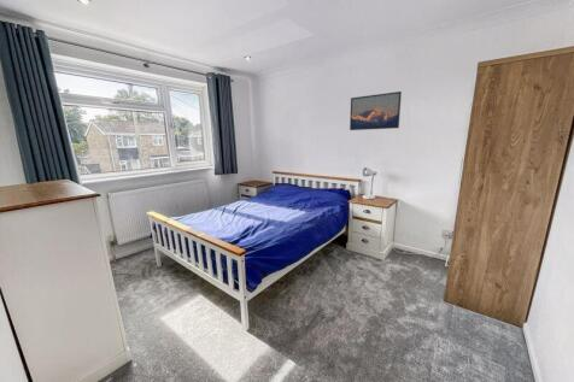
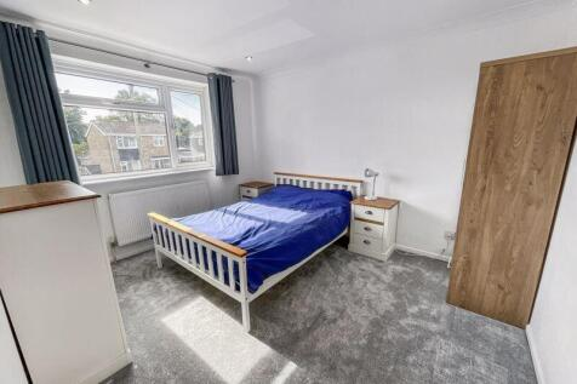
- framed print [348,90,403,131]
